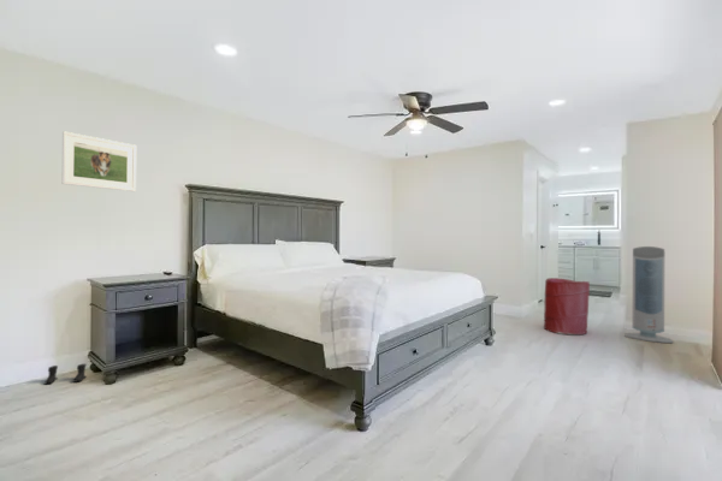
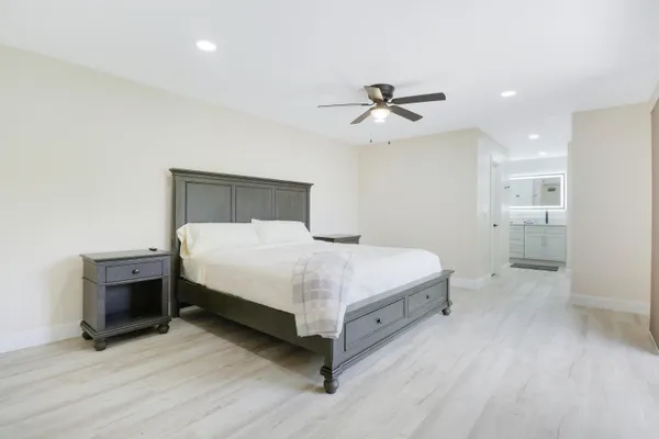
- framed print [61,130,137,192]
- laundry hamper [543,277,591,335]
- air purifier [623,245,674,344]
- boots [42,363,88,386]
